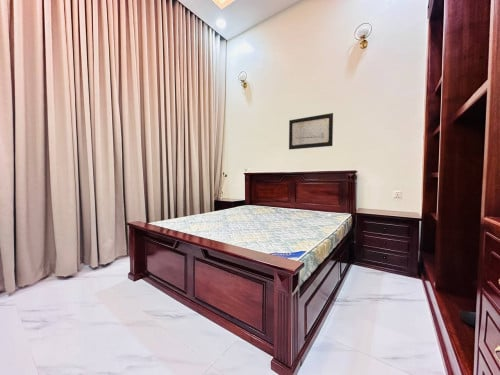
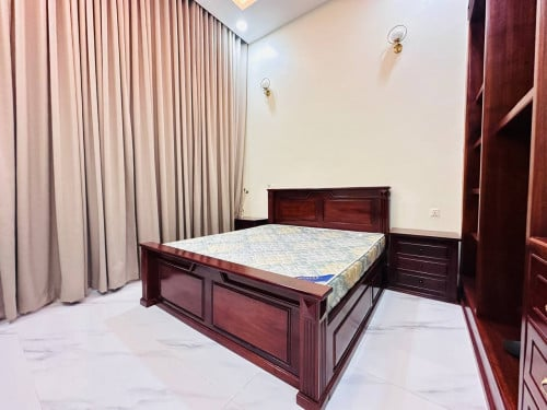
- wall art [288,112,334,151]
